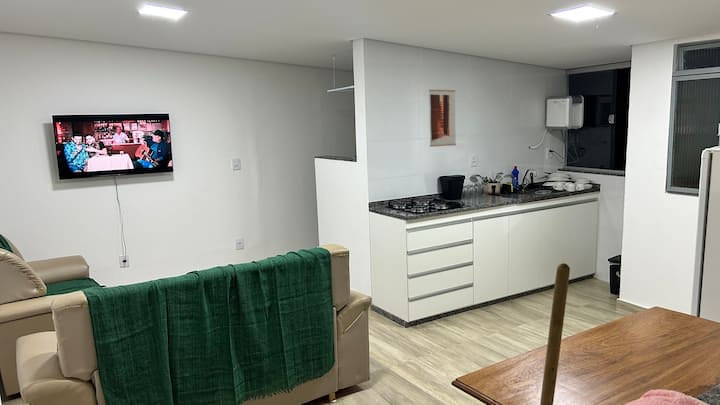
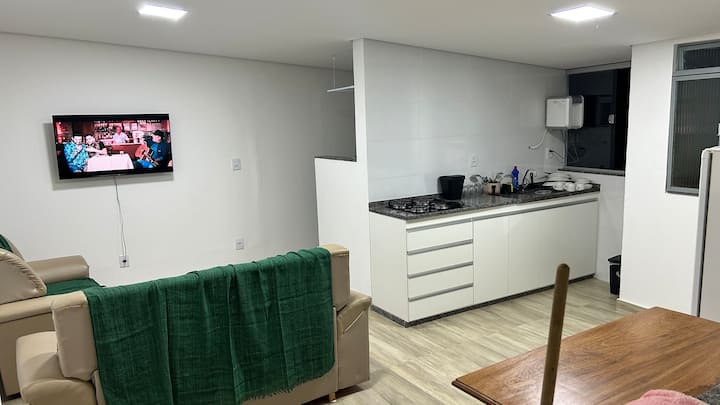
- wall art [428,89,457,148]
